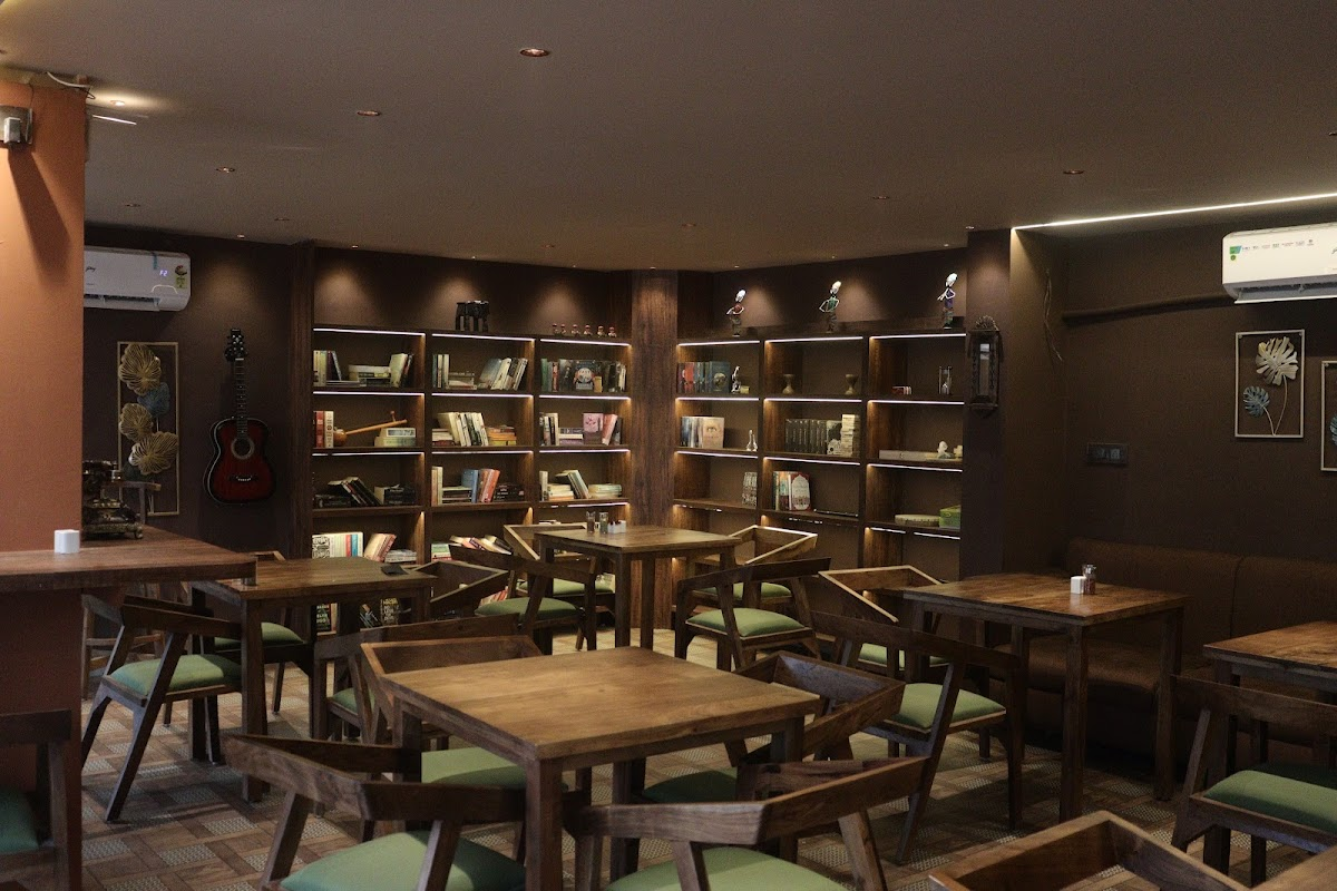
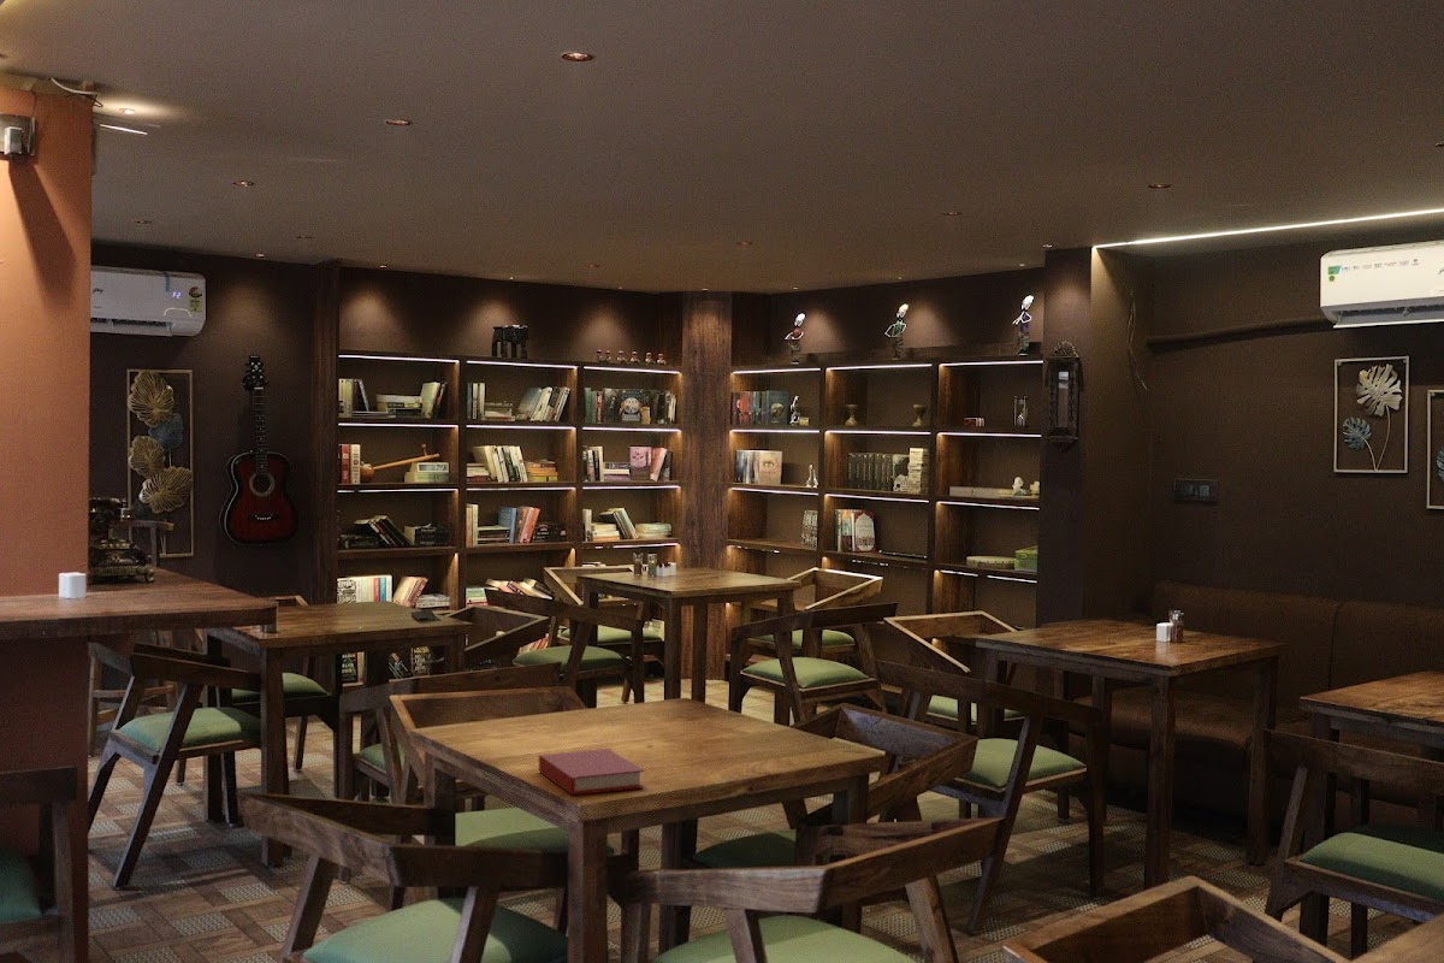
+ book [538,748,646,797]
